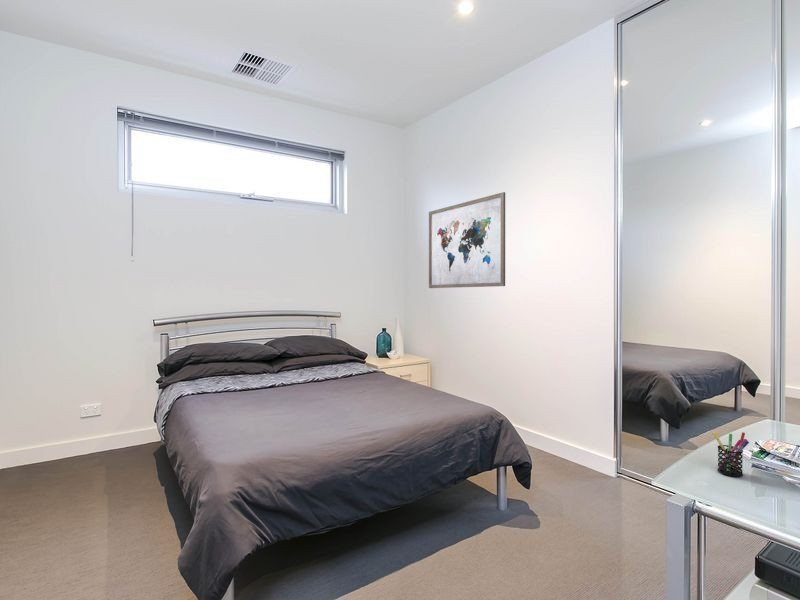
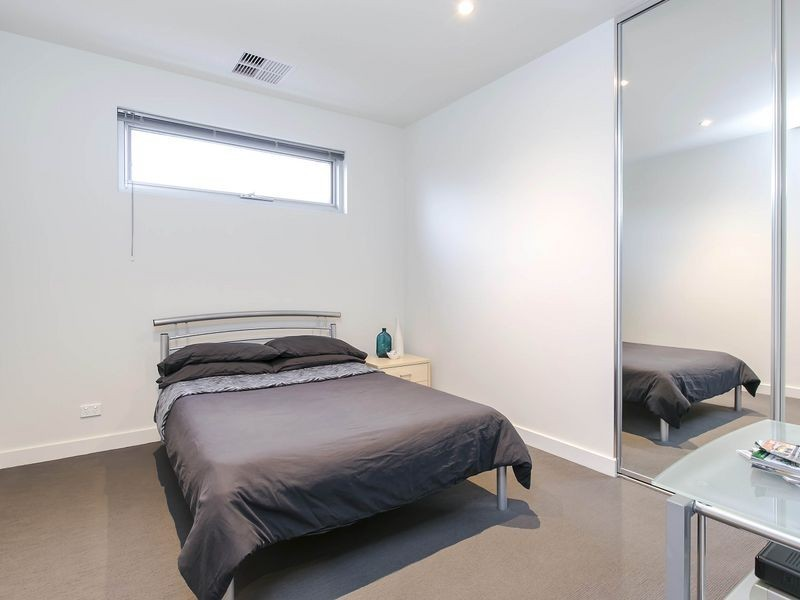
- pen holder [712,431,750,478]
- wall art [428,191,506,289]
